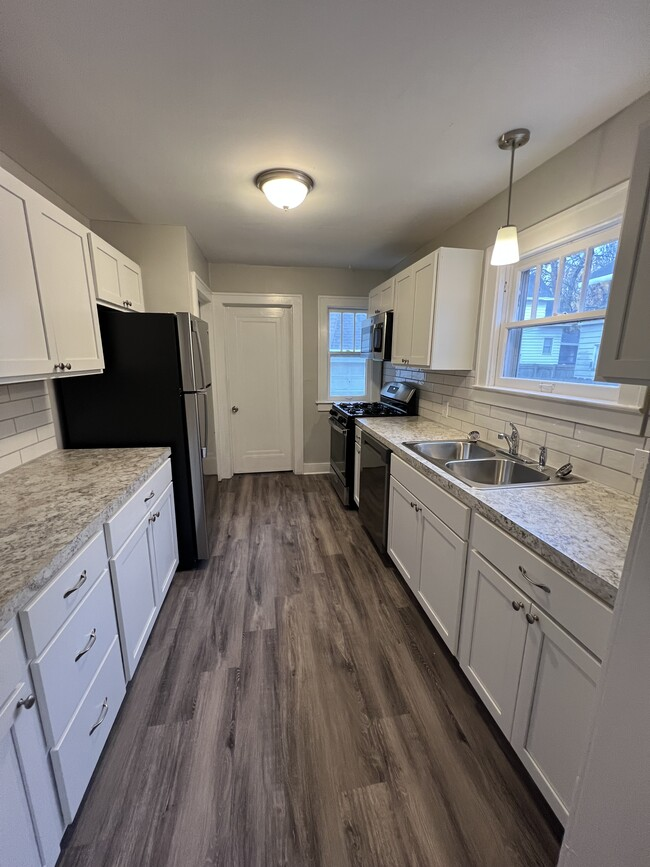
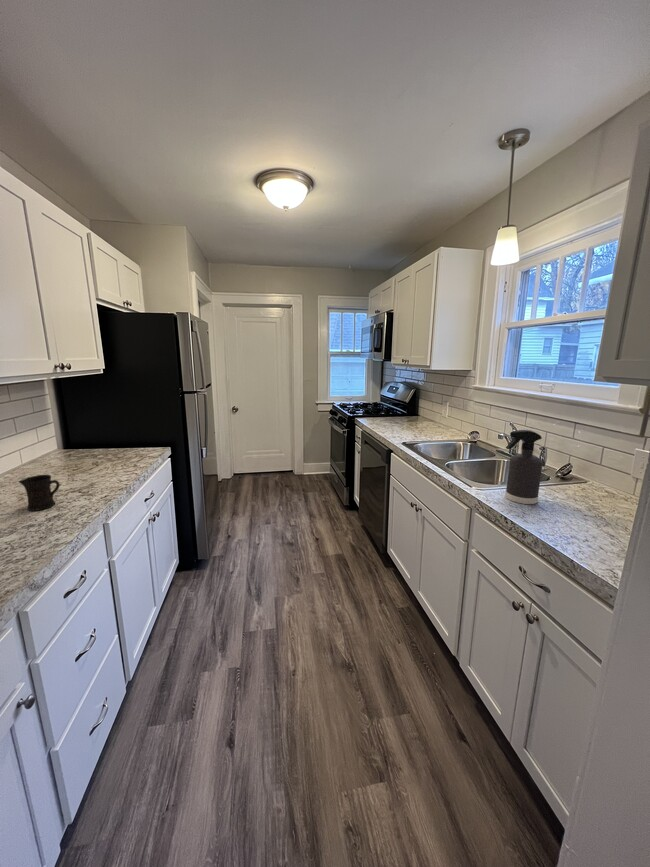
+ mug [17,474,61,512]
+ spray bottle [504,429,544,505]
